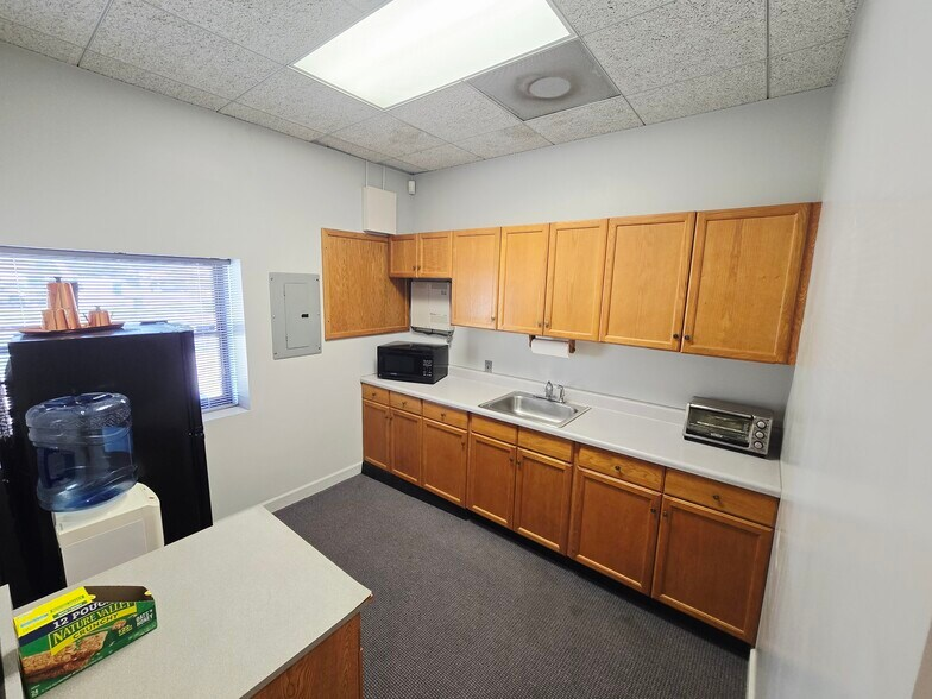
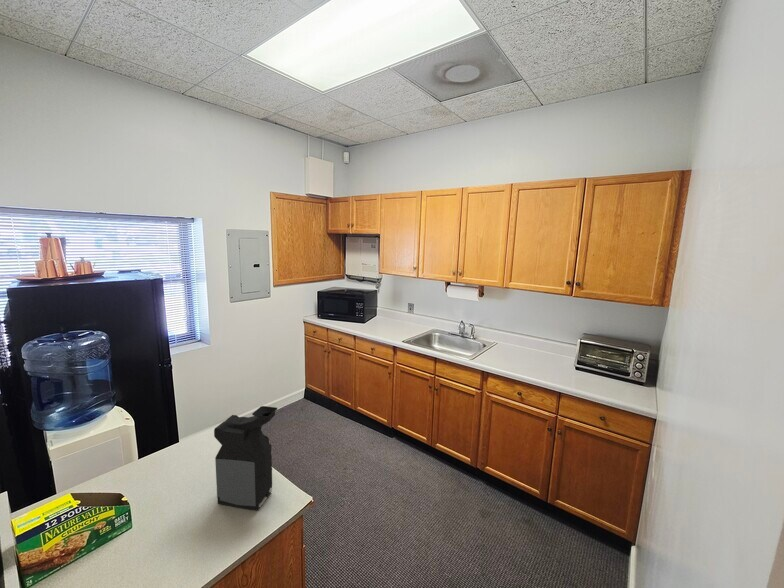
+ coffee maker [213,405,278,512]
